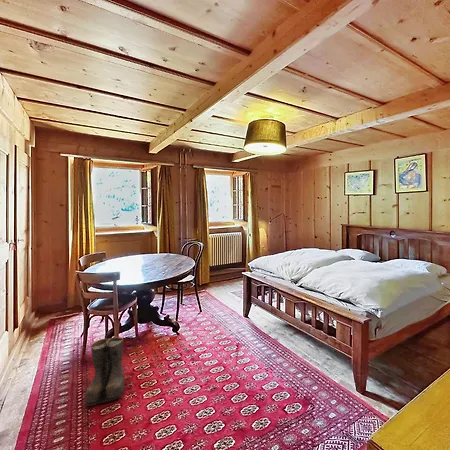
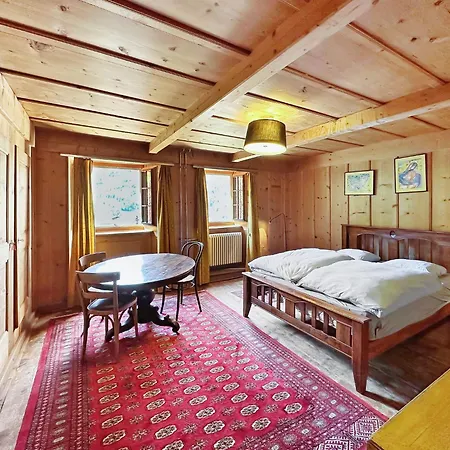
- boots [84,336,125,407]
